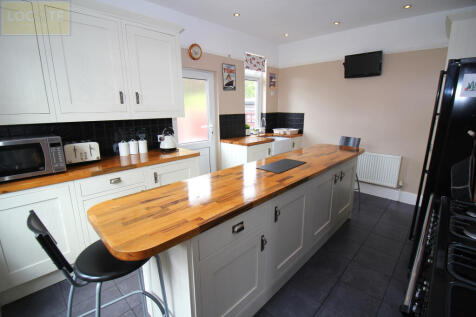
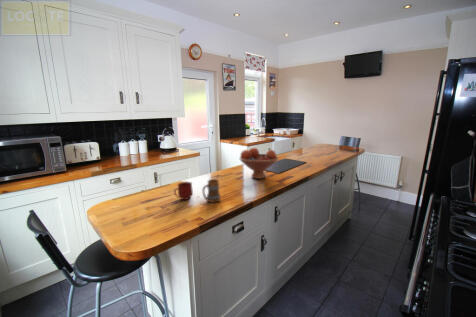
+ fruit bowl [238,147,279,180]
+ mug [173,181,194,201]
+ mug [201,178,221,204]
